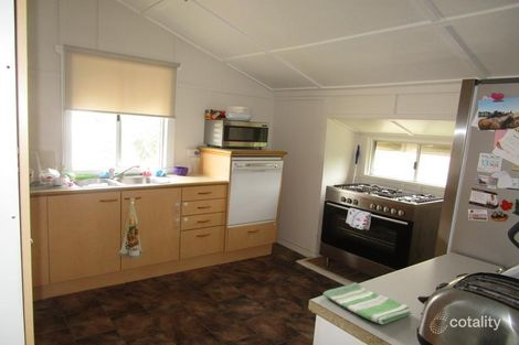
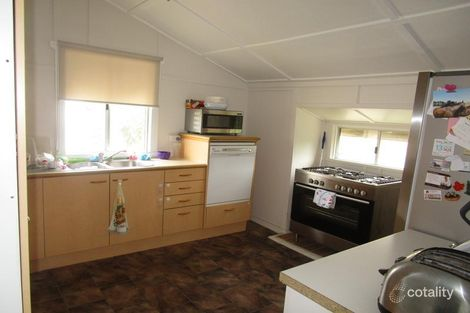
- dish towel [322,282,413,325]
